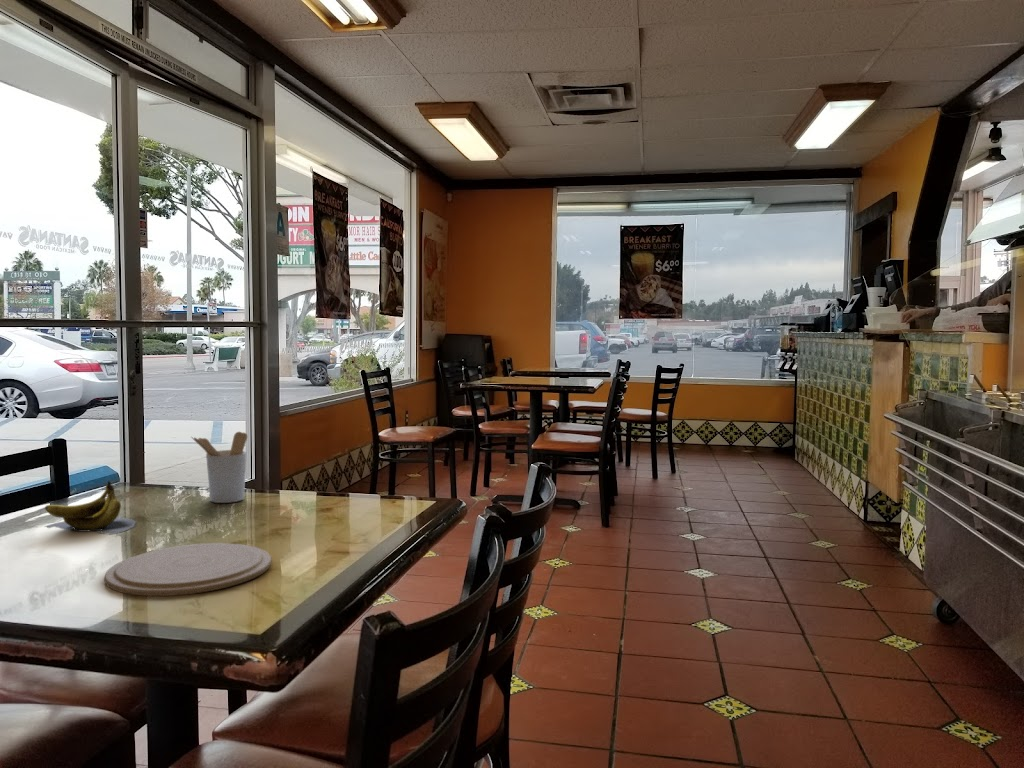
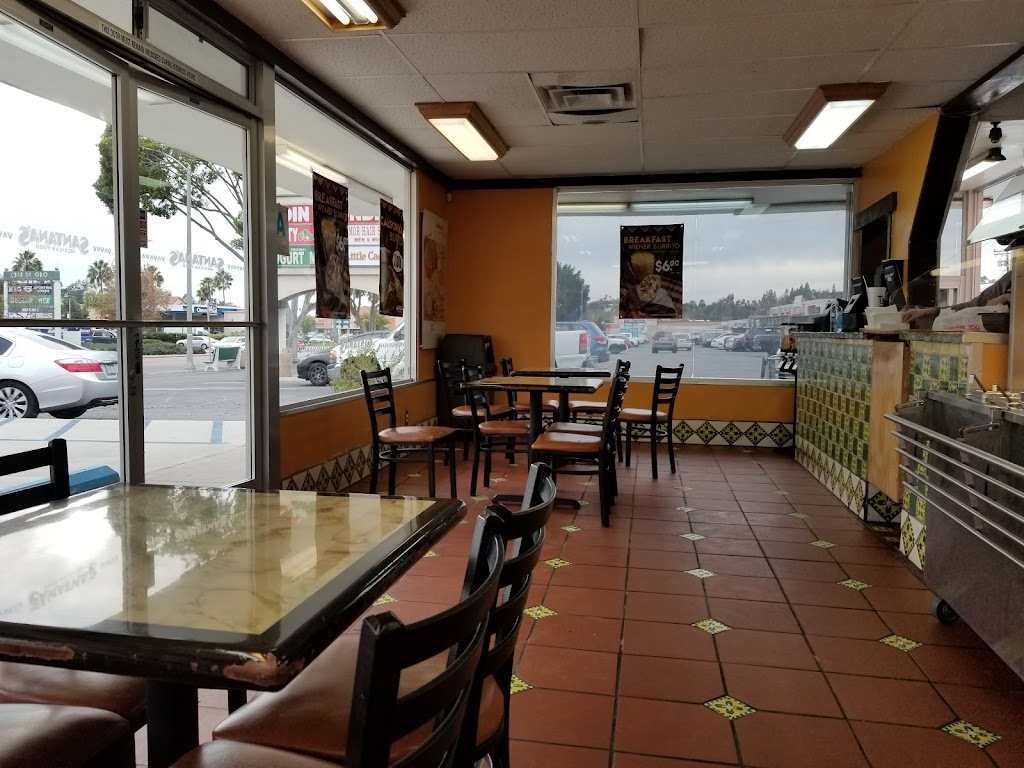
- plate [104,542,272,597]
- utensil holder [190,431,248,504]
- banana [44,480,137,536]
